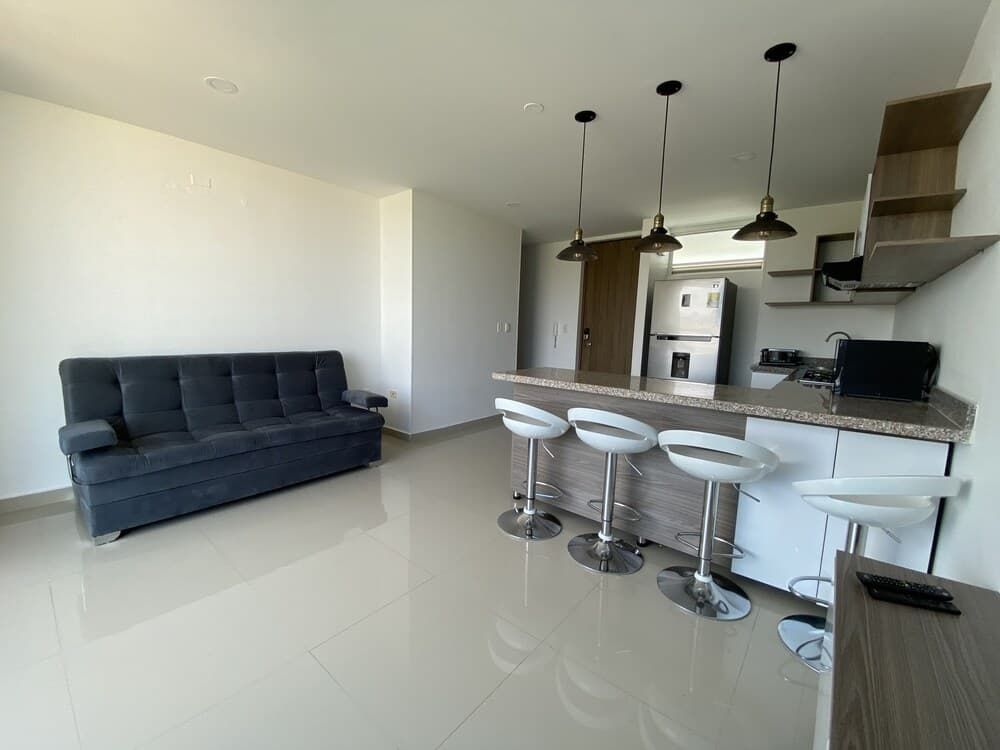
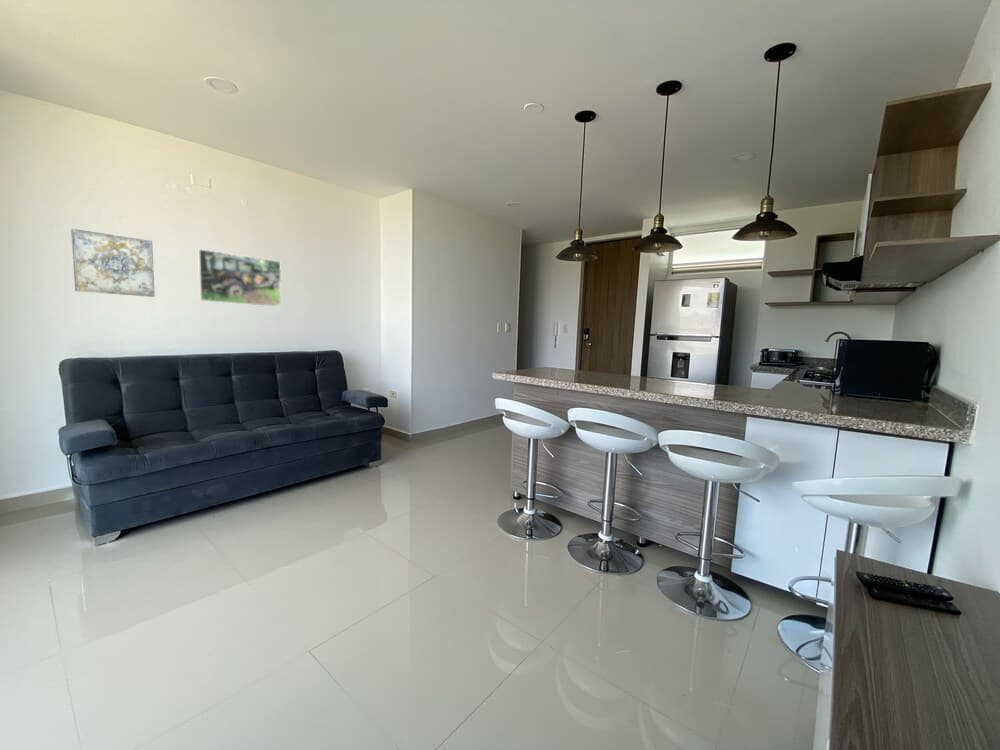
+ wall art [70,227,156,298]
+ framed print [197,248,282,308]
